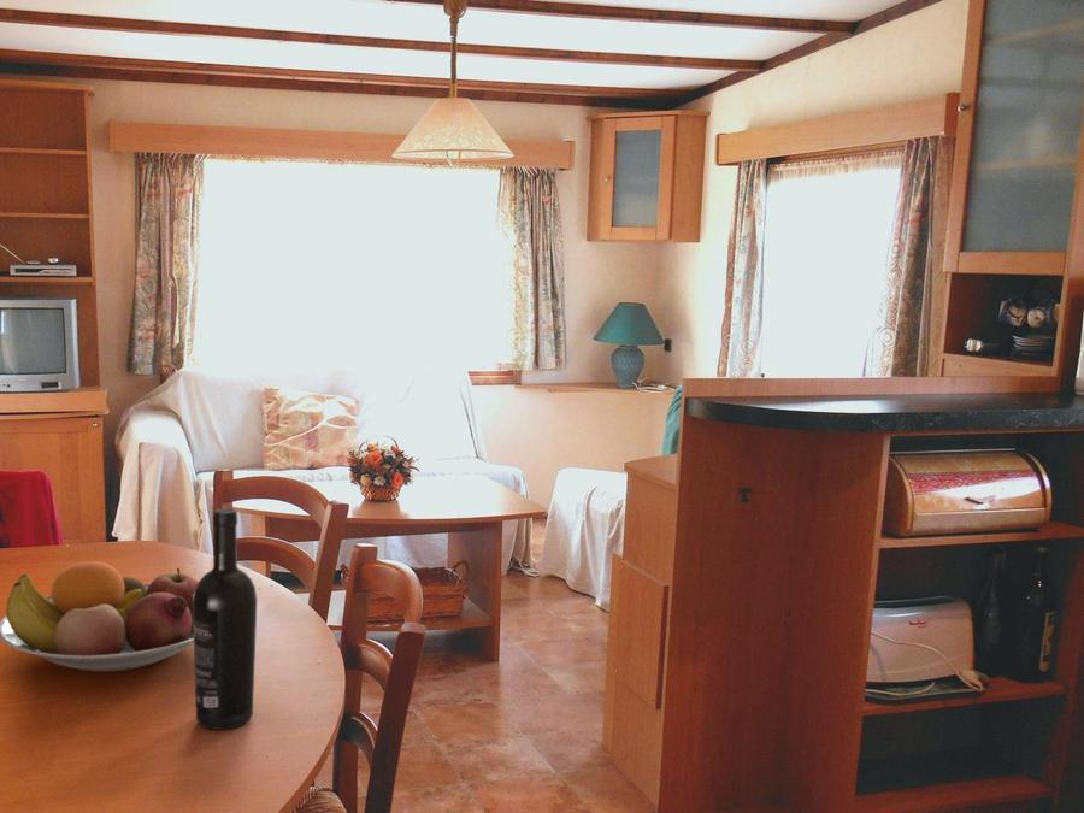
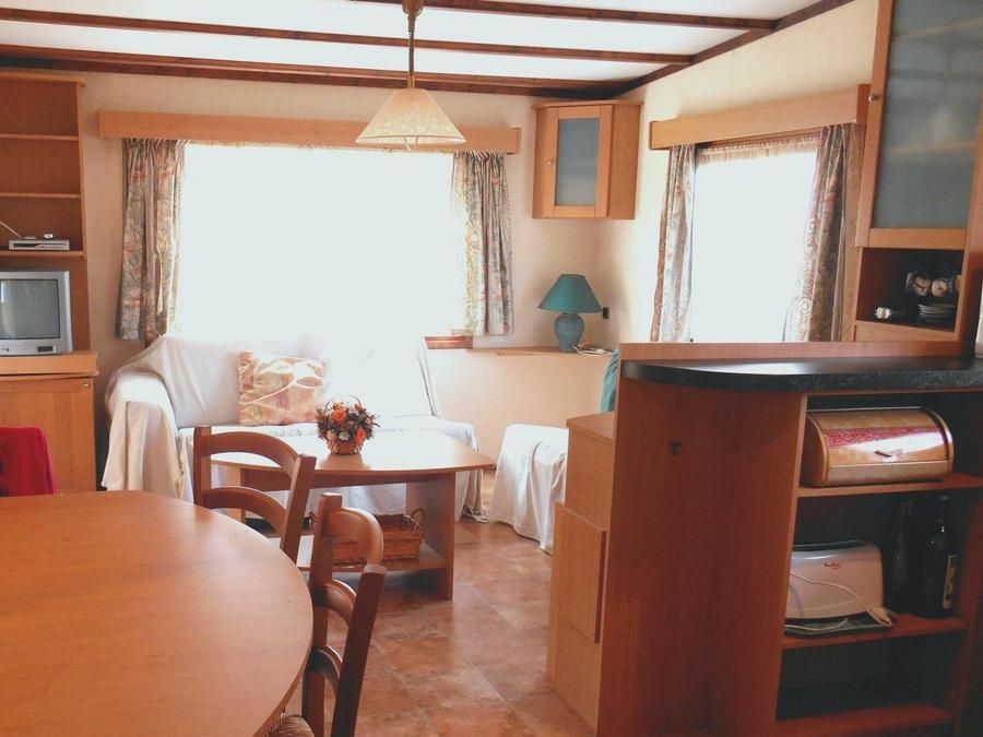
- wine bottle [193,507,258,731]
- fruit bowl [0,560,199,673]
